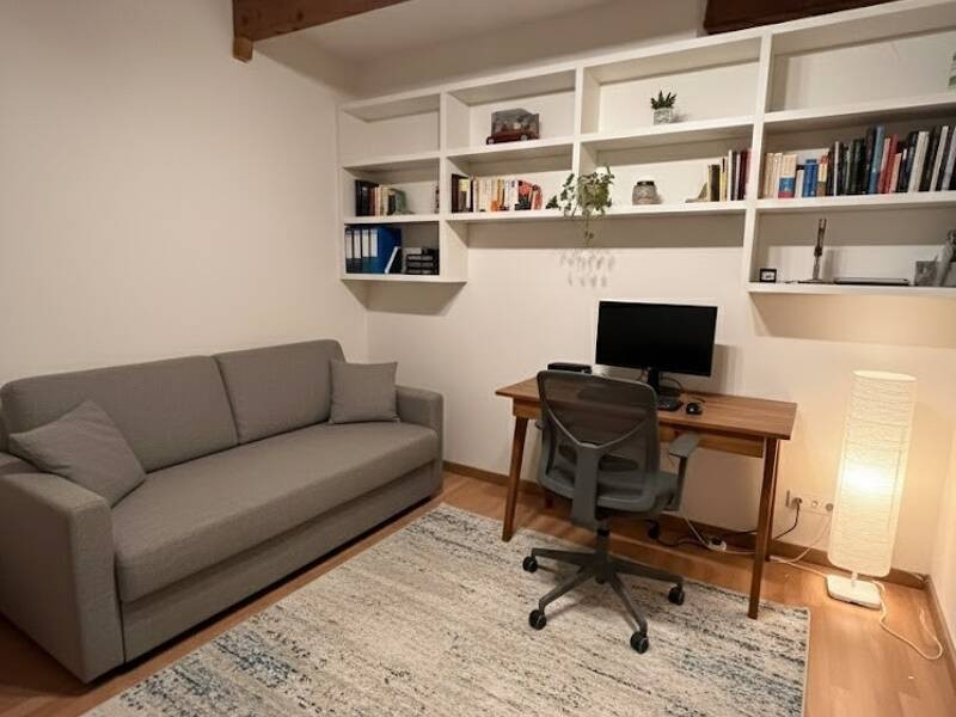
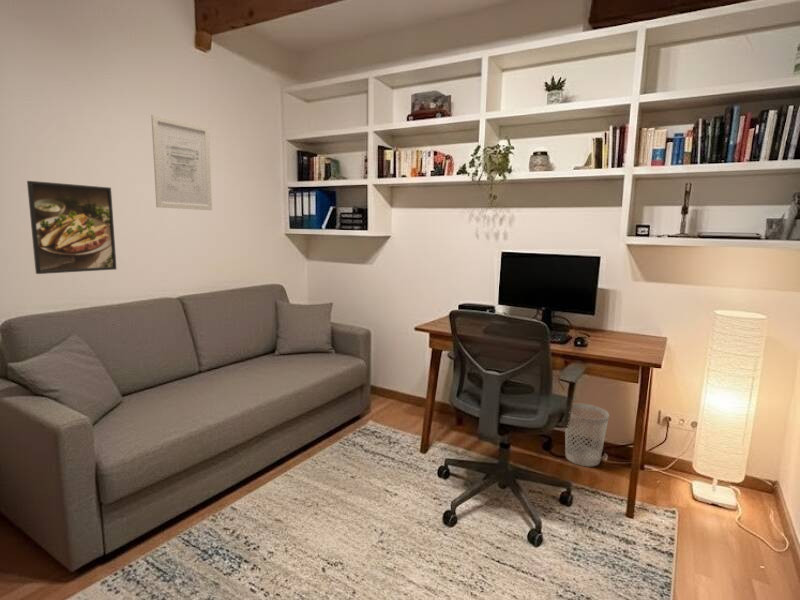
+ wall art [150,114,213,211]
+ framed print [26,180,118,275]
+ wastebasket [564,403,610,467]
